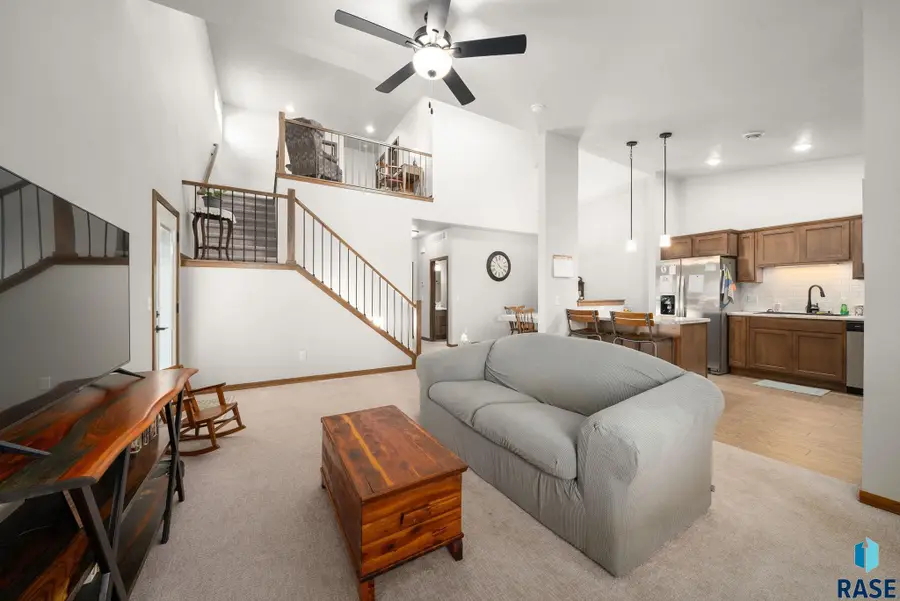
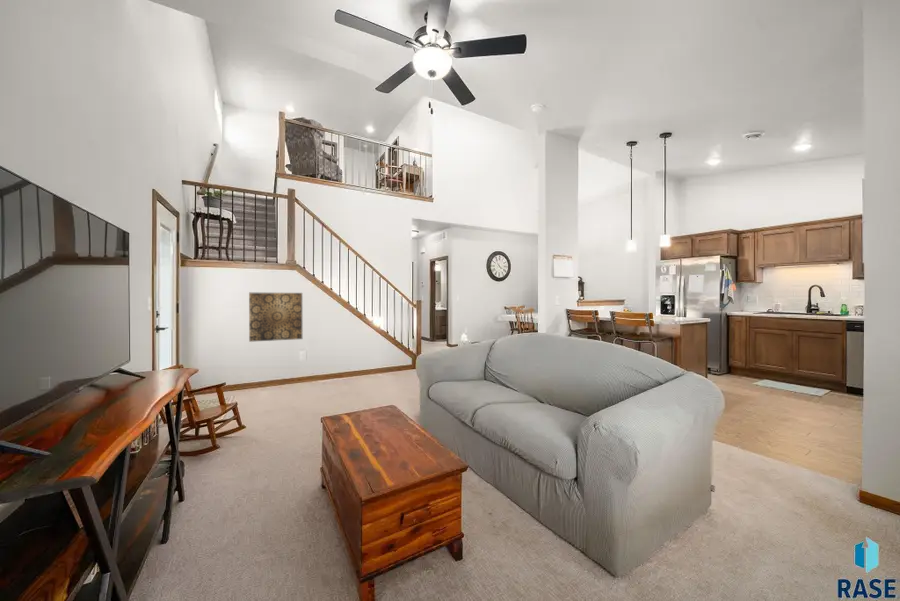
+ wall art [248,292,303,343]
